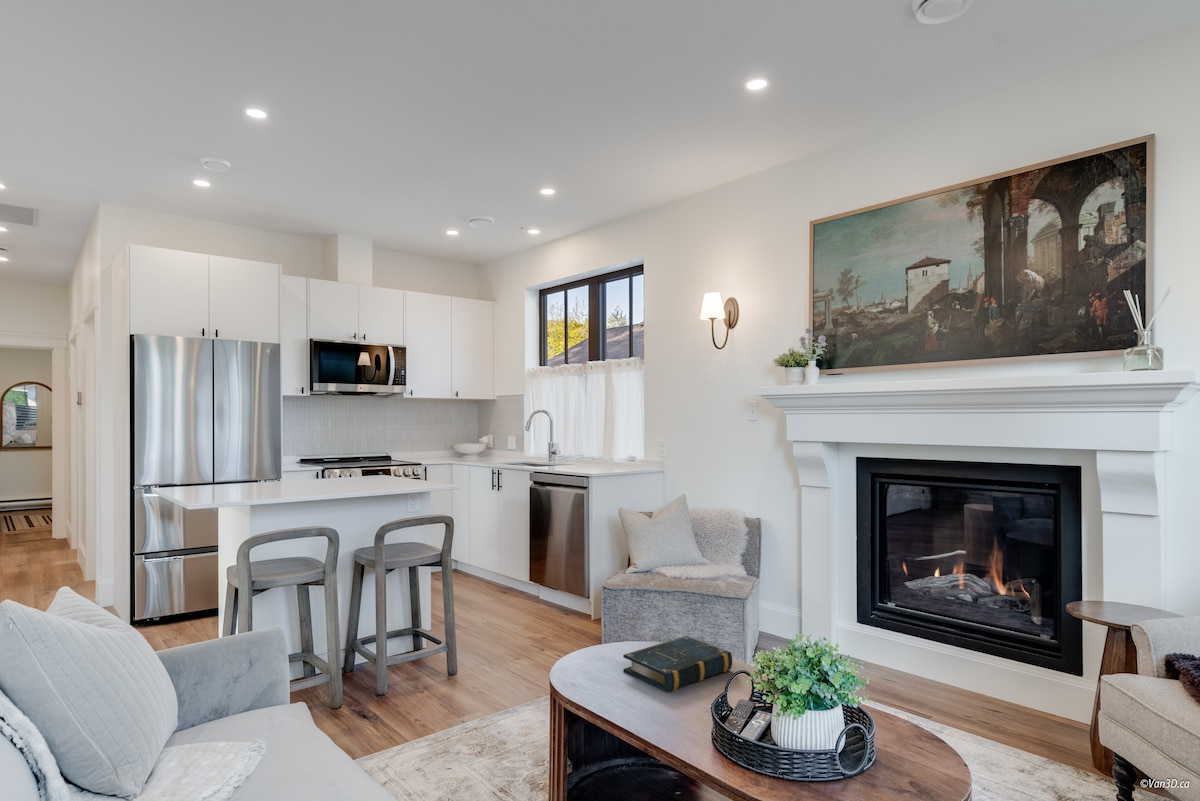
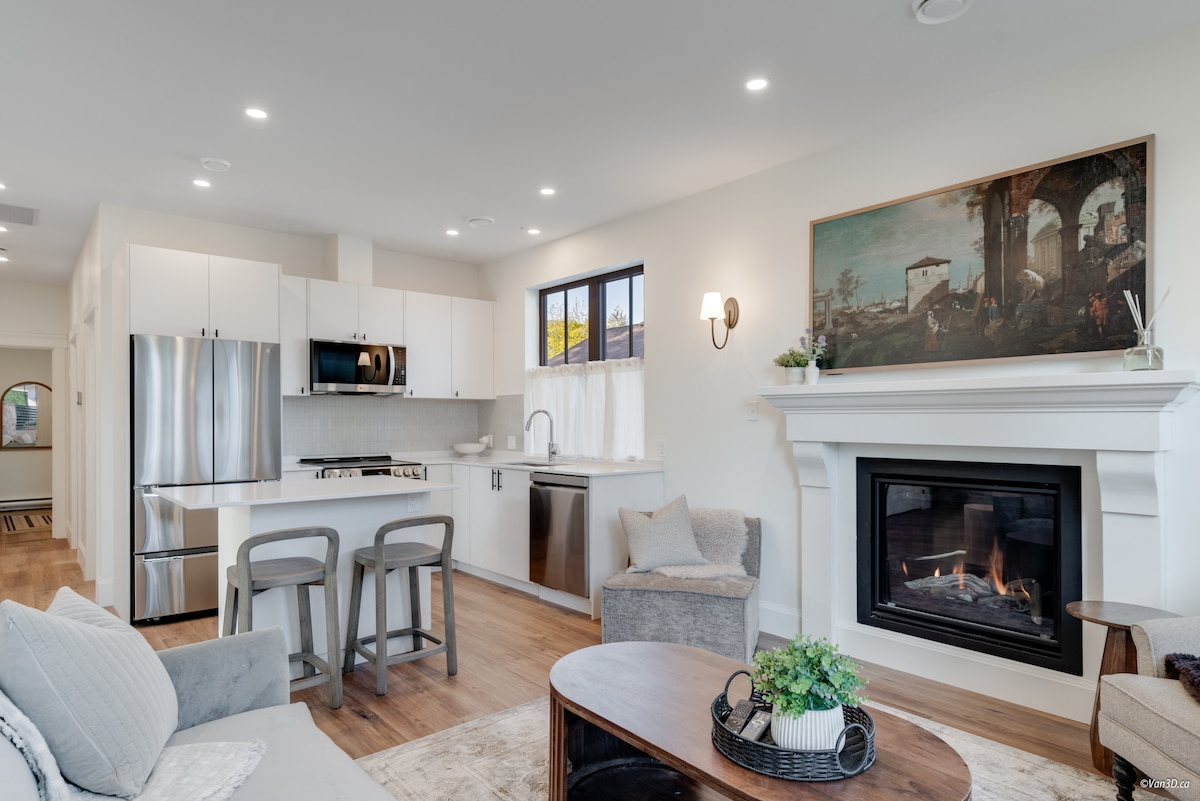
- book [622,635,733,693]
